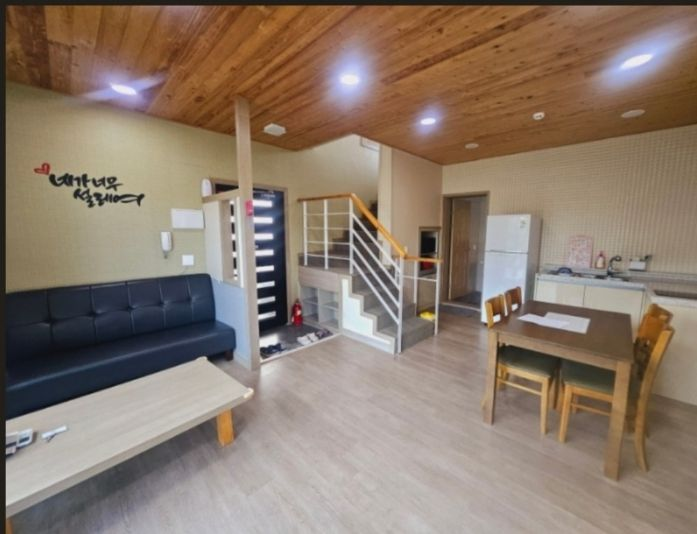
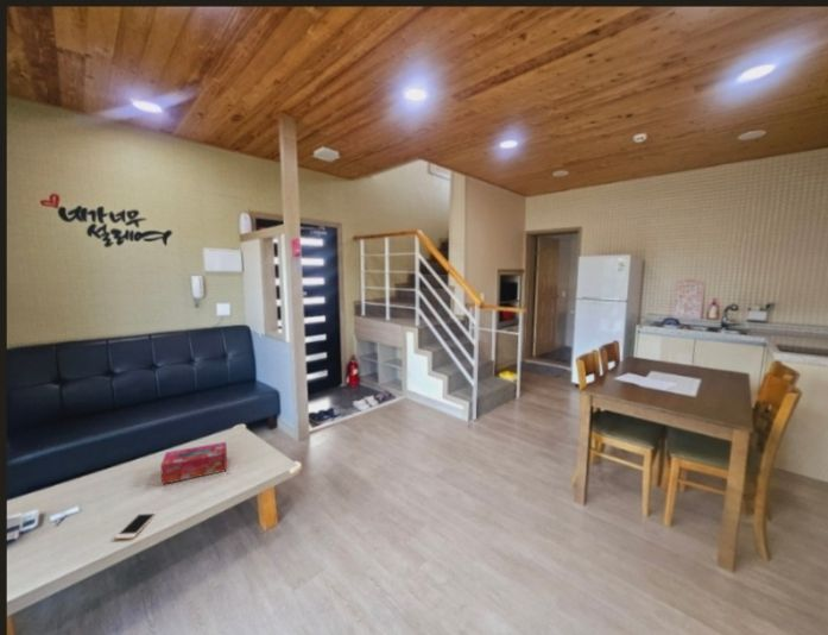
+ tissue box [159,441,228,485]
+ cell phone [113,510,159,540]
